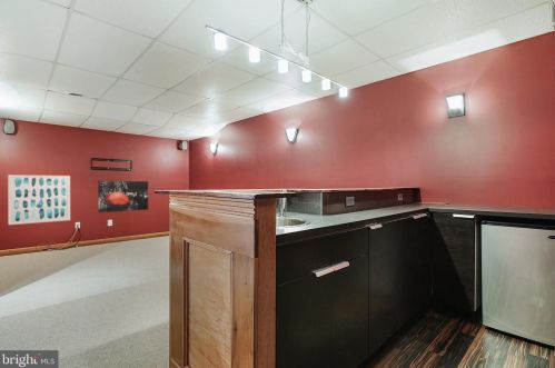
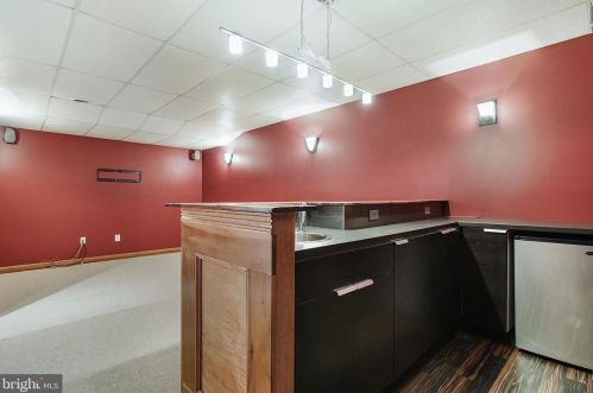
- wall art [97,180,149,213]
- wall art [7,173,71,226]
